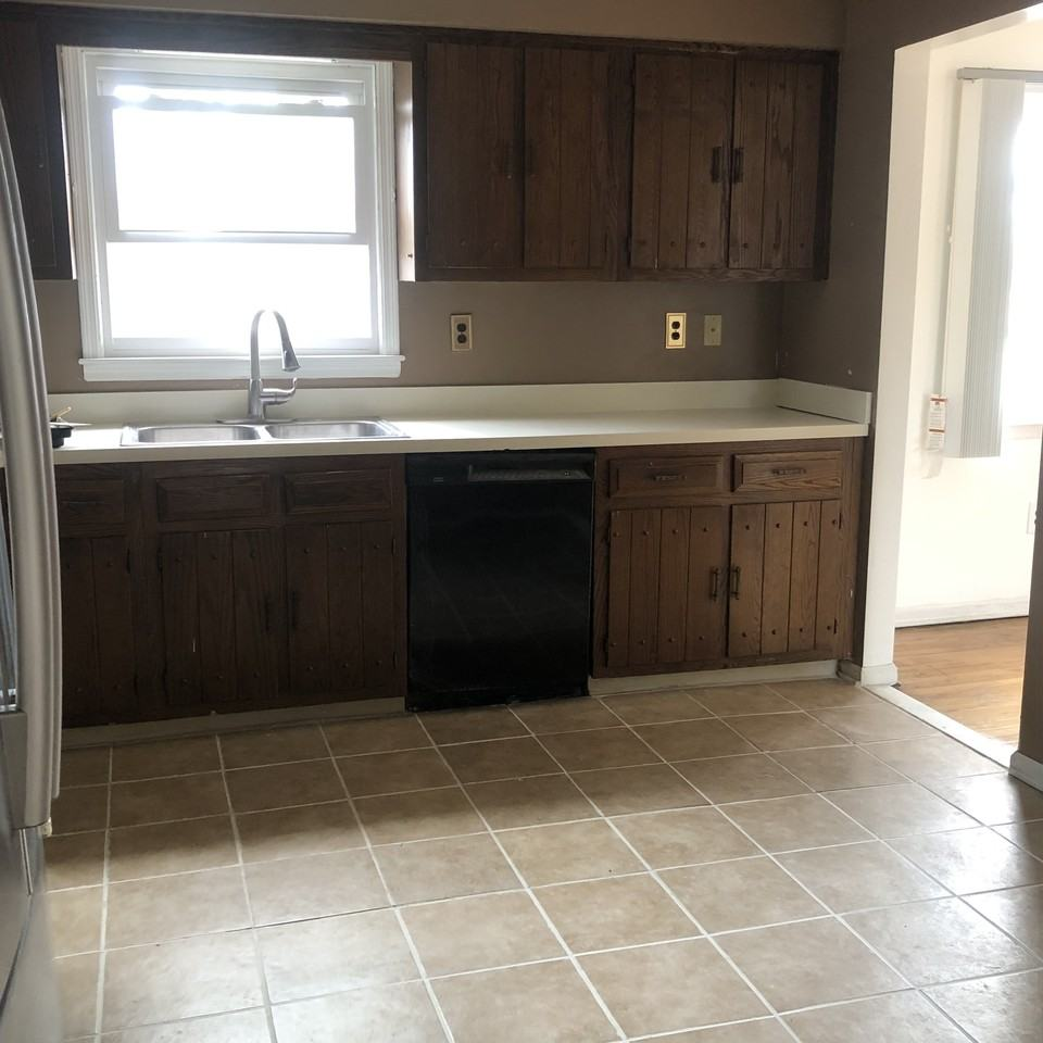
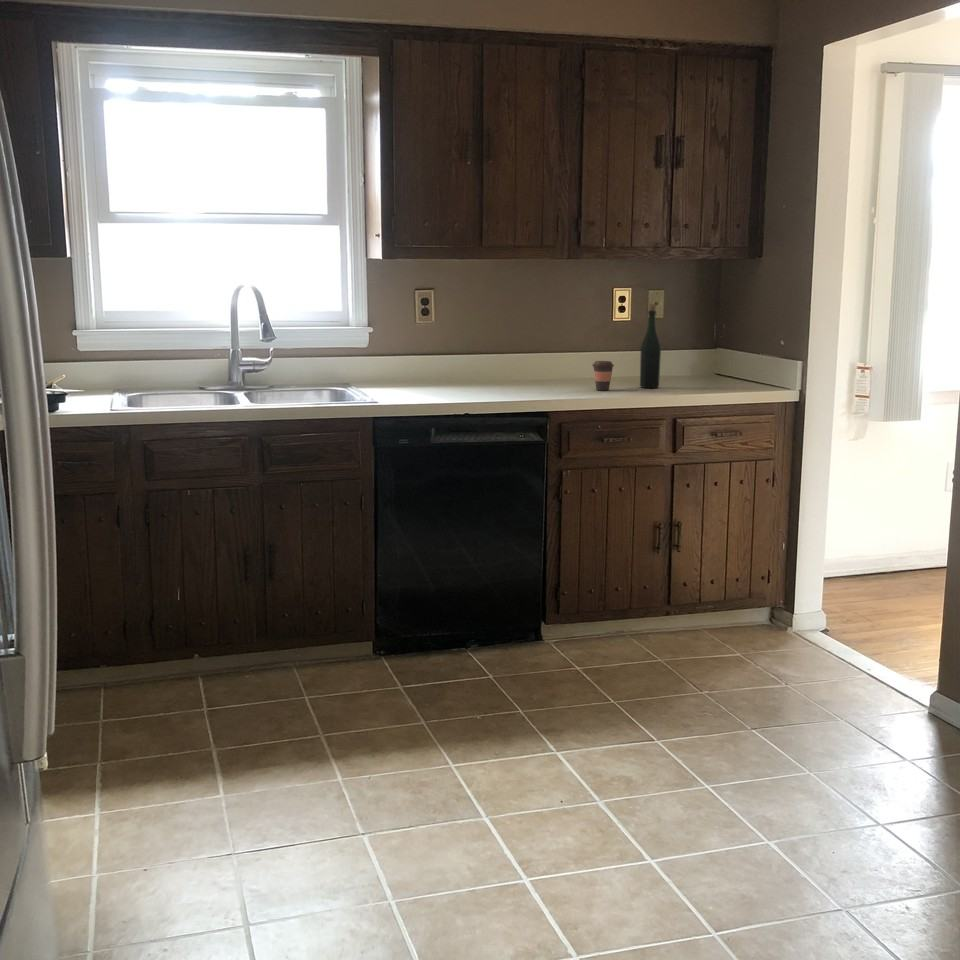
+ bottle [639,303,662,389]
+ coffee cup [591,360,615,391]
